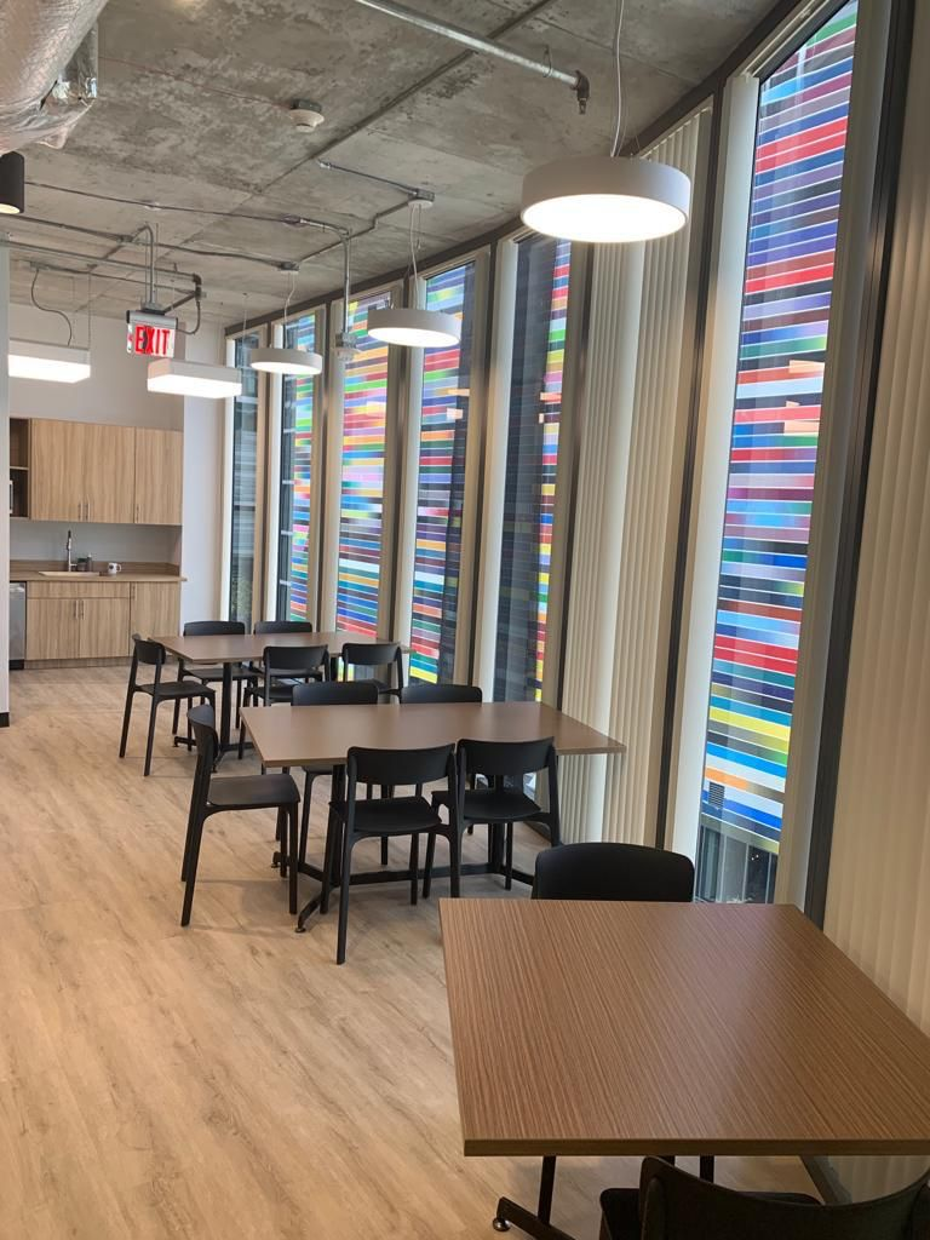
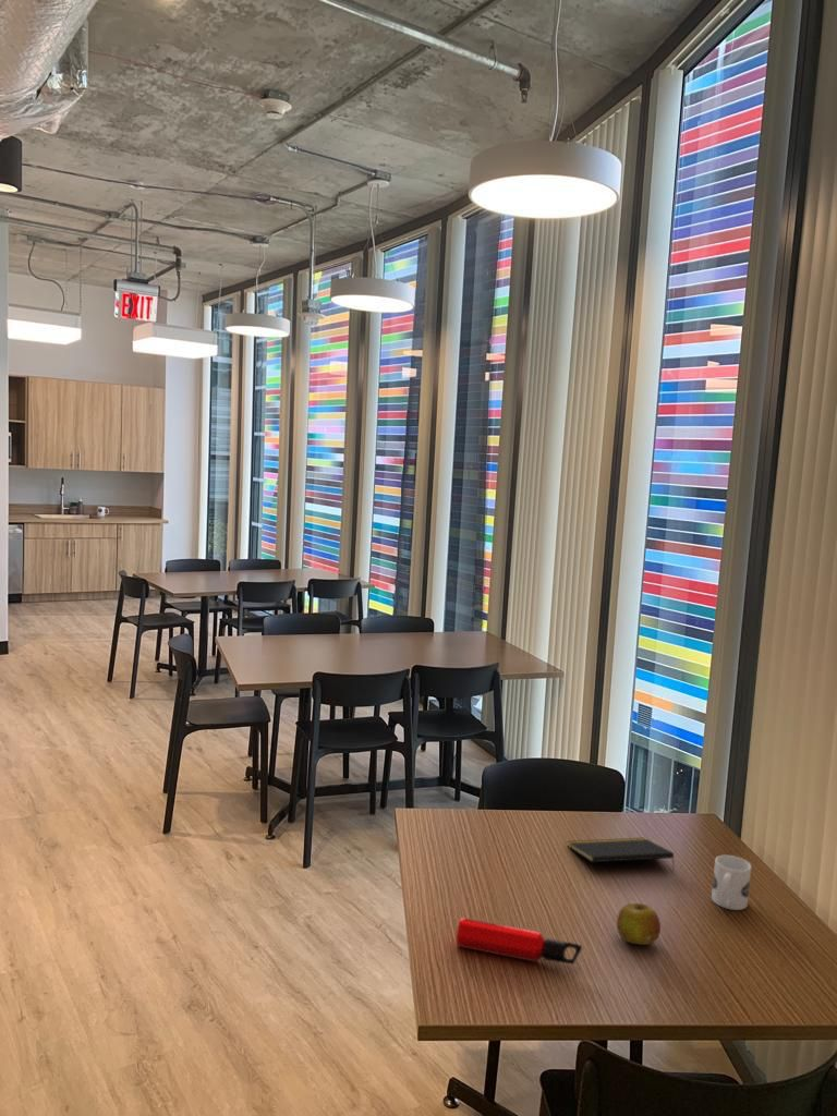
+ notepad [567,837,675,869]
+ fruit [616,902,662,946]
+ mug [711,854,752,911]
+ water bottle [456,917,583,966]
